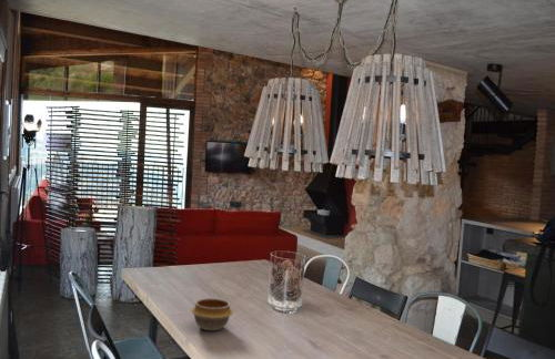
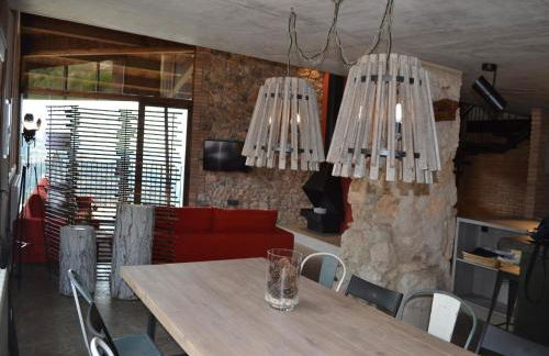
- bowl [190,297,234,331]
